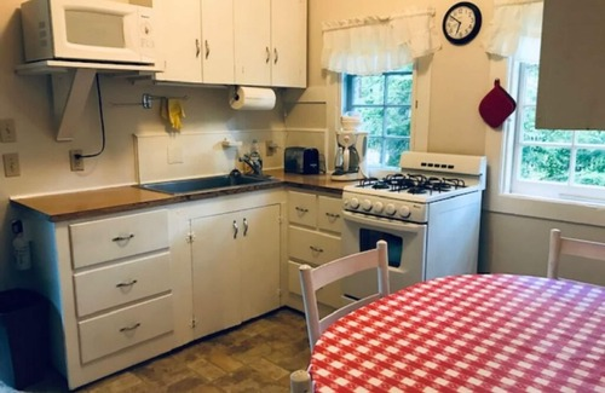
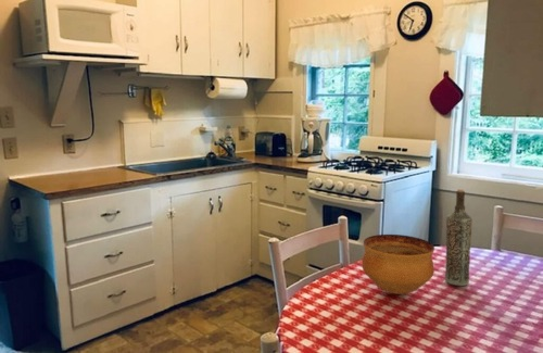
+ bowl [361,234,435,295]
+ bottle [444,188,473,287]
